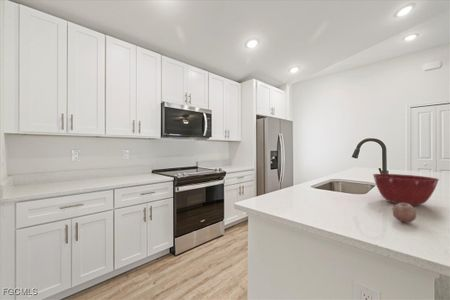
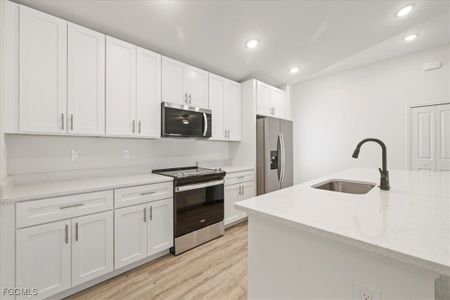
- mixing bowl [372,173,440,207]
- fruit [392,203,418,224]
